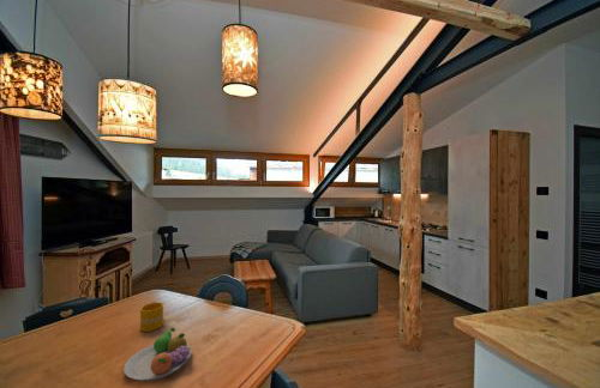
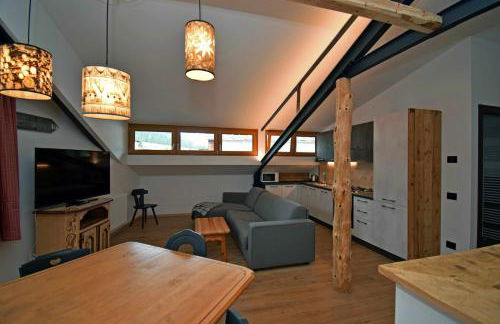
- mug [139,302,164,333]
- fruit bowl [122,327,192,382]
